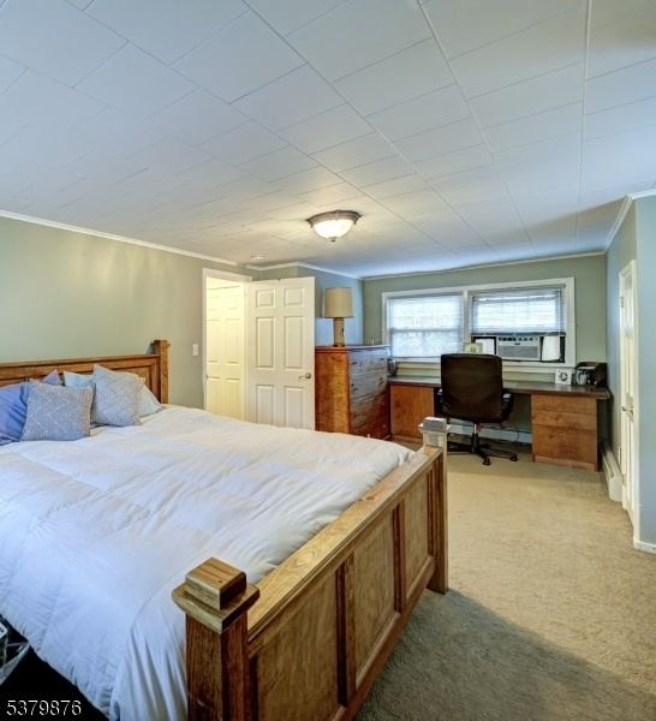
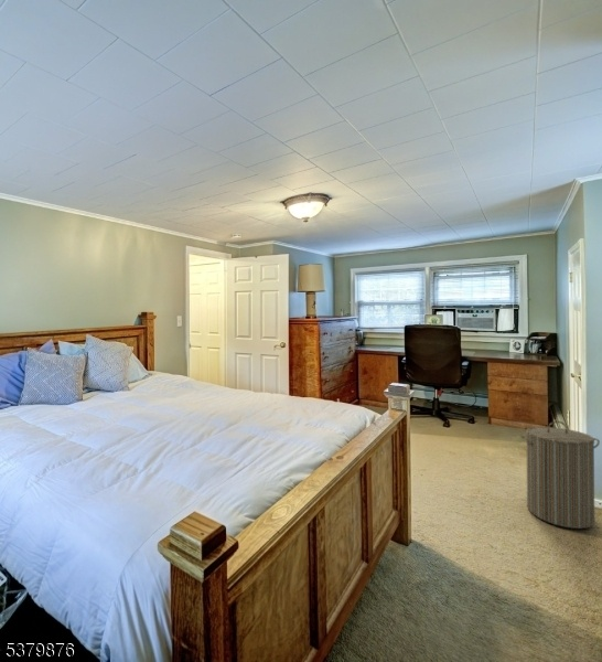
+ laundry hamper [519,420,601,530]
